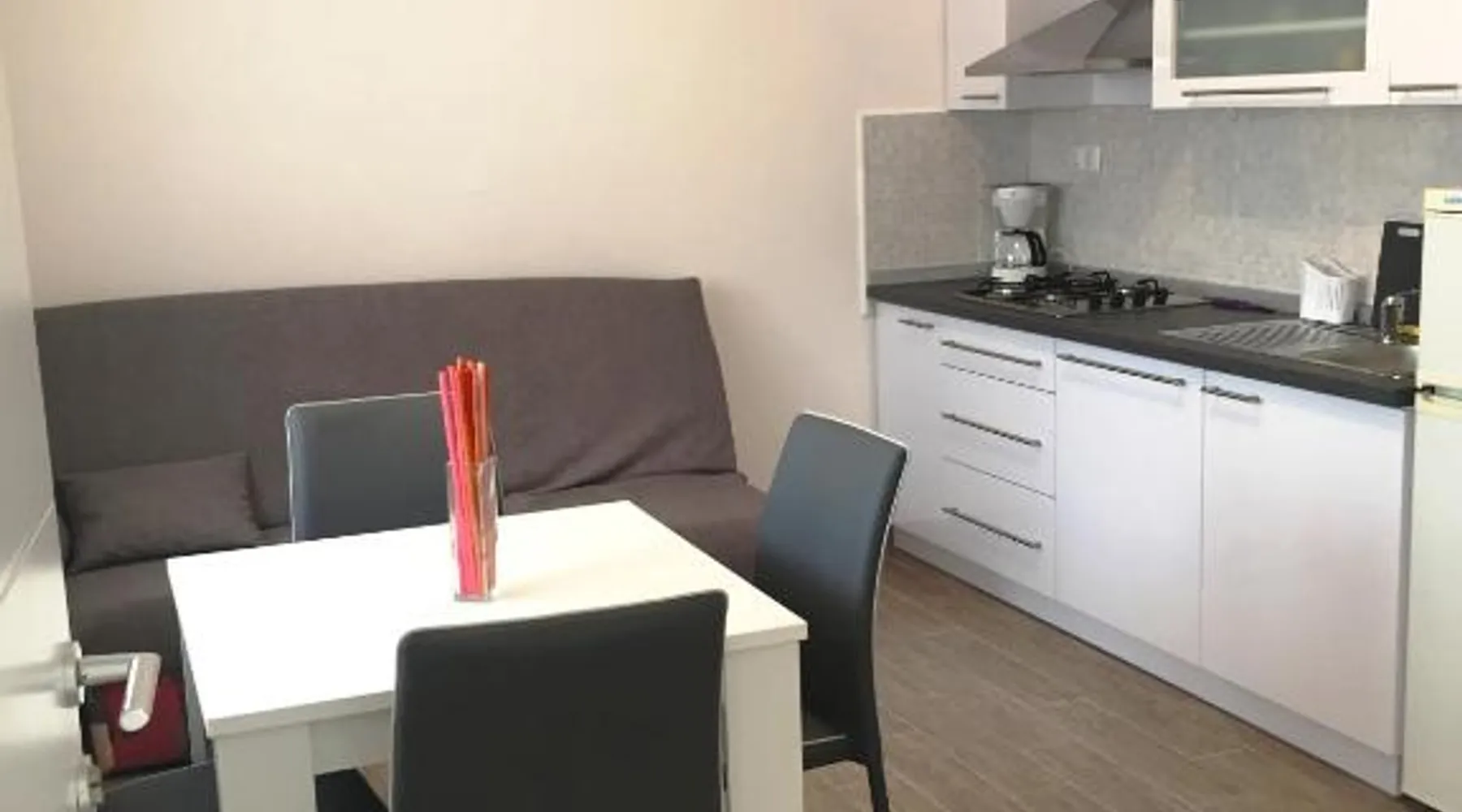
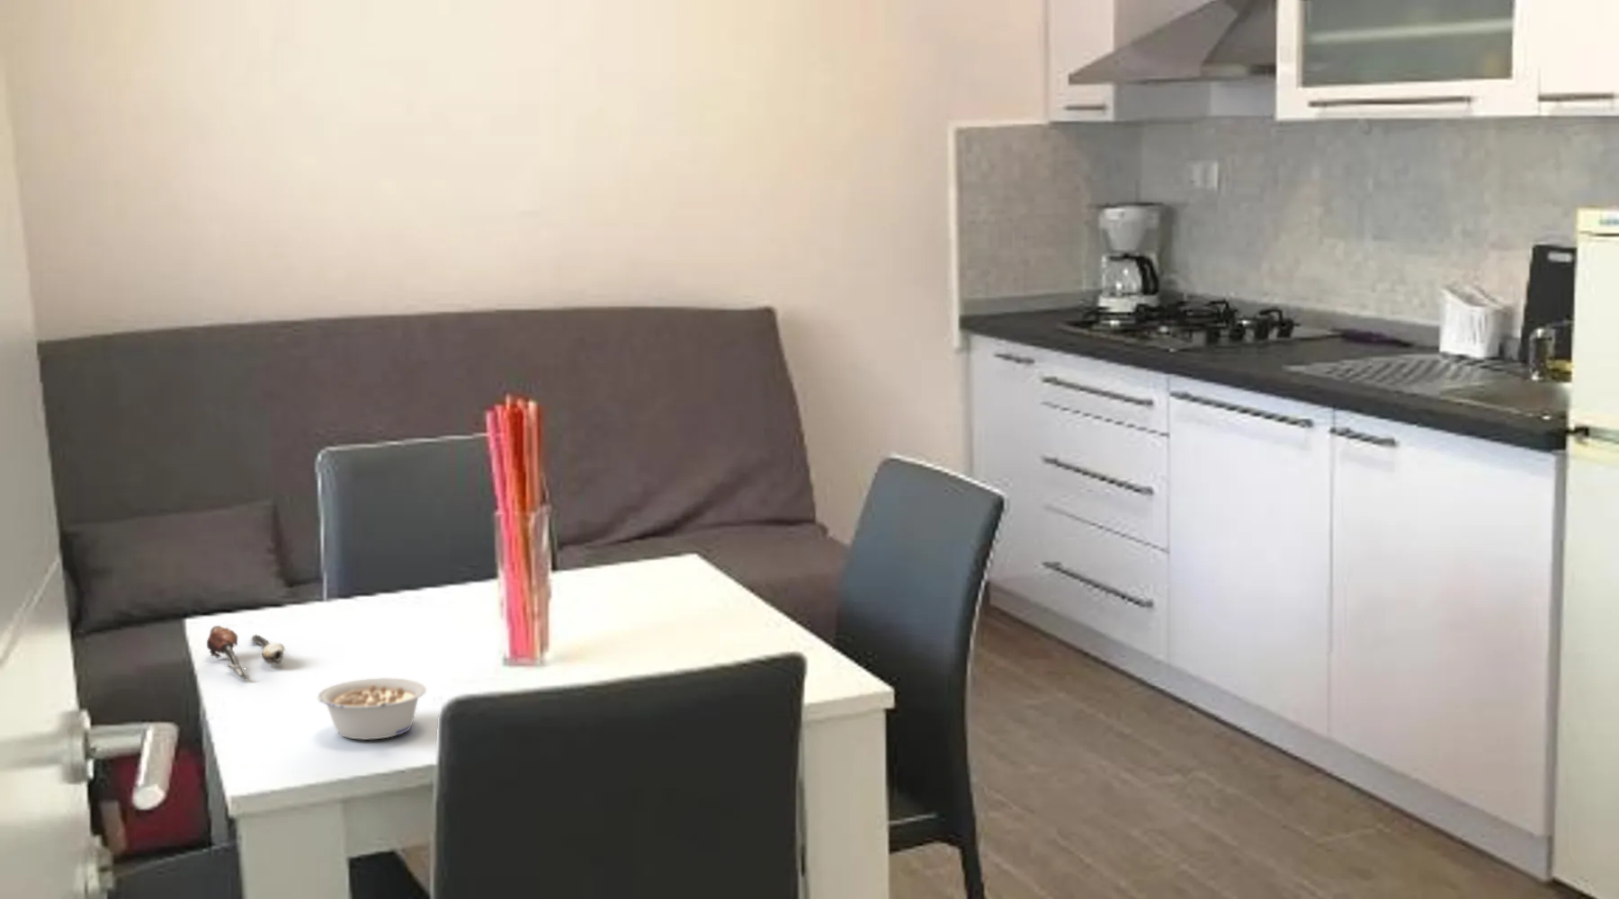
+ legume [317,676,427,741]
+ spoon [206,624,286,680]
